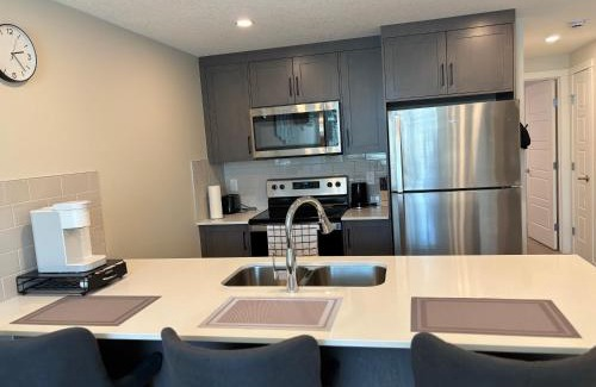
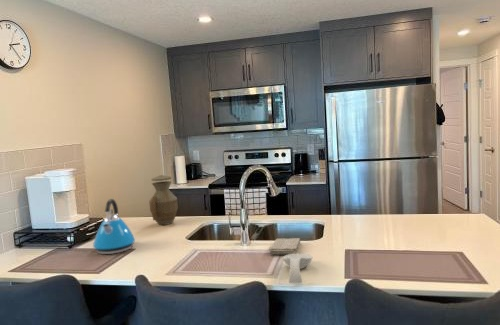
+ vase [148,174,179,226]
+ kettle [92,198,136,255]
+ washcloth [268,237,301,255]
+ spoon rest [282,253,313,284]
